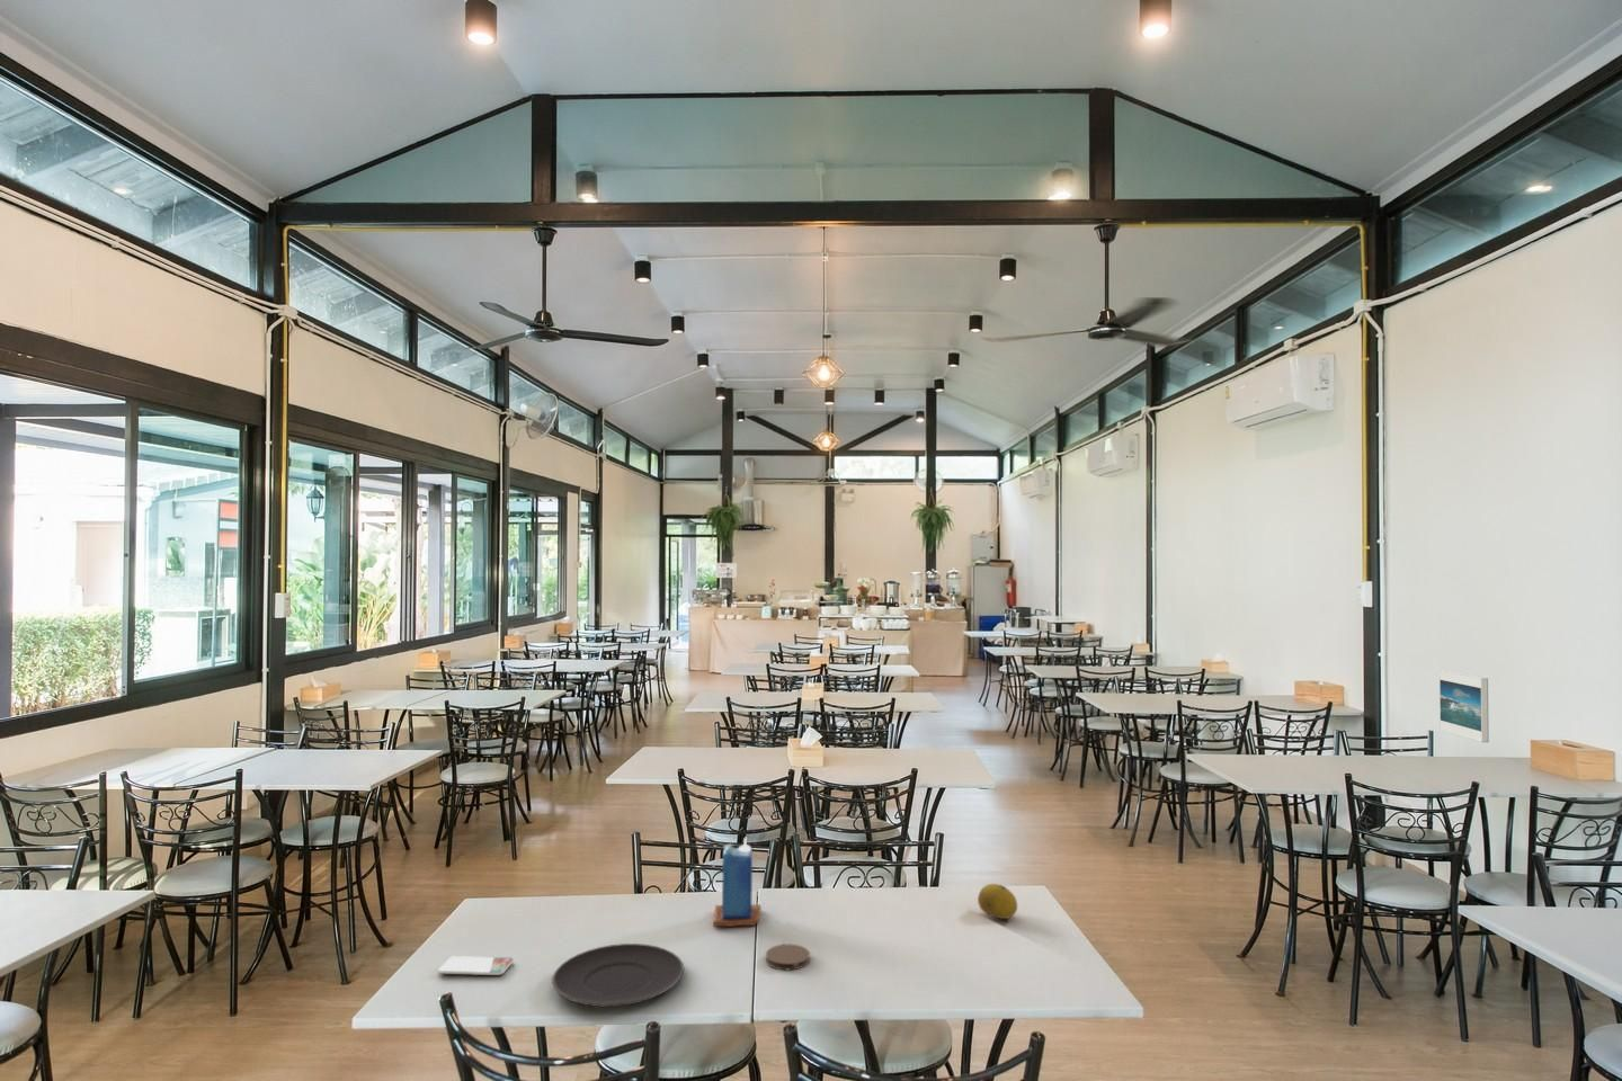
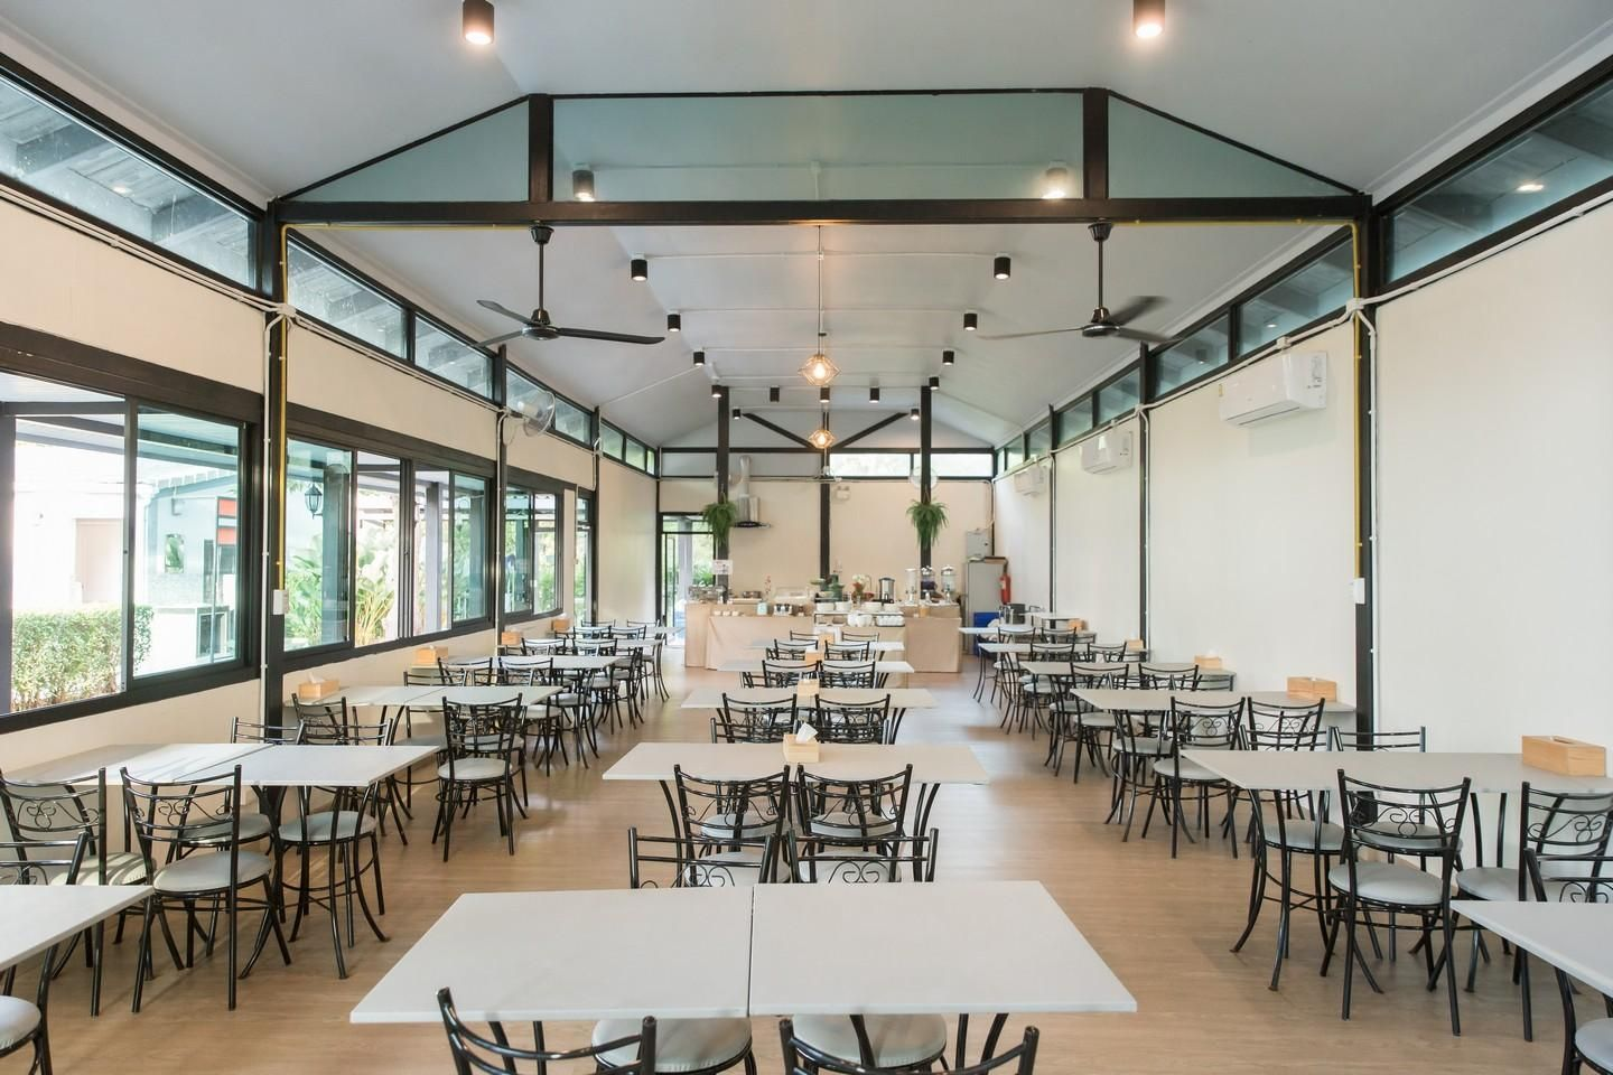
- smartphone [436,954,515,976]
- fruit [976,883,1019,921]
- plate [550,942,684,1007]
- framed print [1439,668,1490,743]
- coaster [765,942,811,971]
- candle [712,836,763,928]
